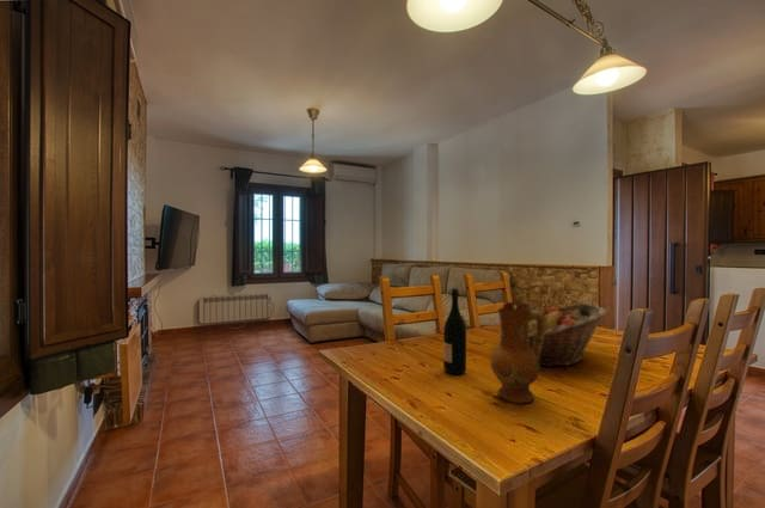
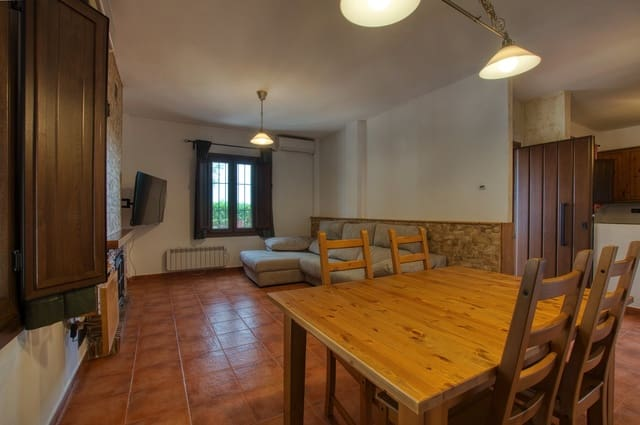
- wine bottle [442,287,467,375]
- fruit basket [498,302,608,368]
- ceramic jug [490,301,546,405]
